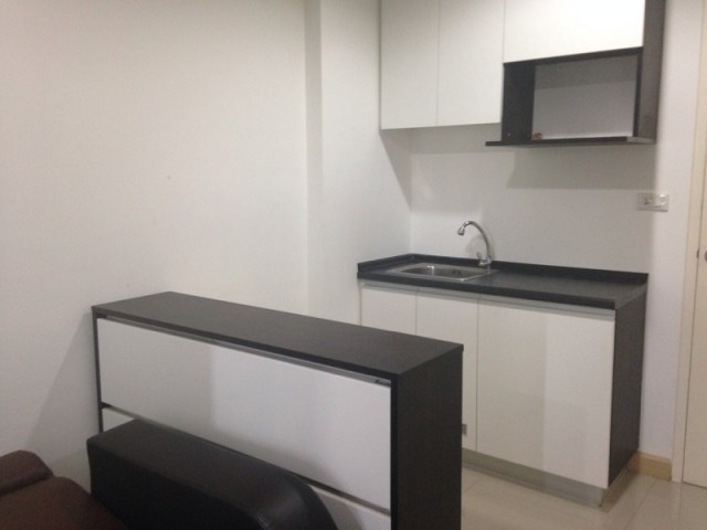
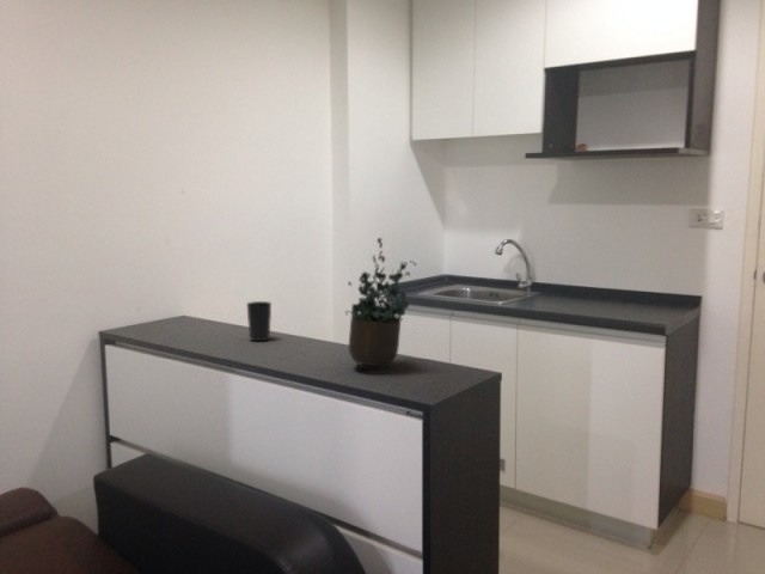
+ potted plant [344,237,417,371]
+ cup [245,300,273,342]
